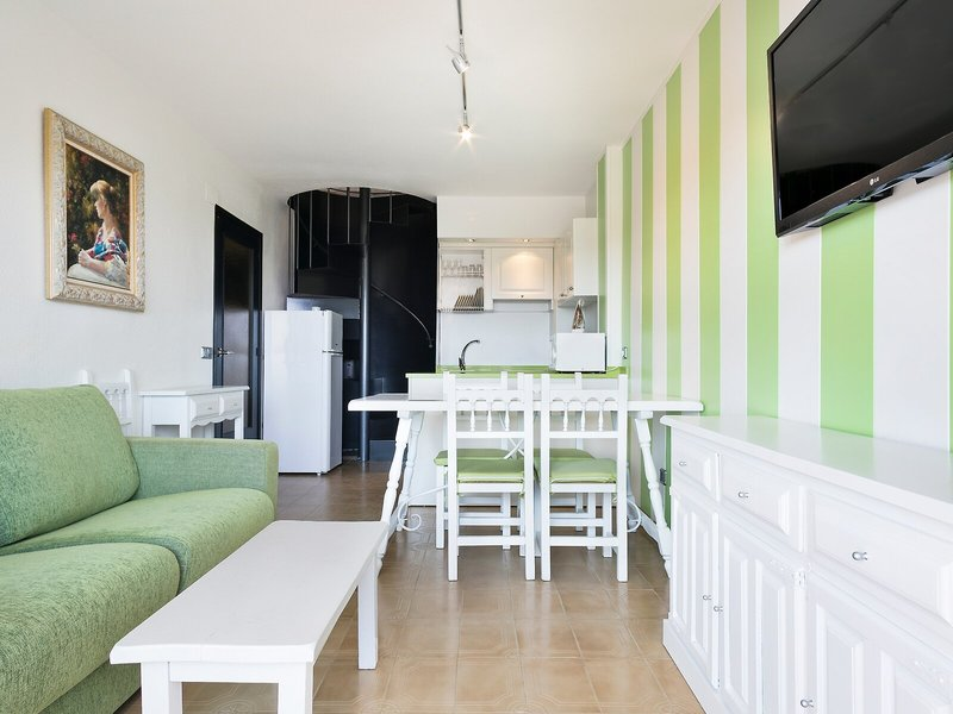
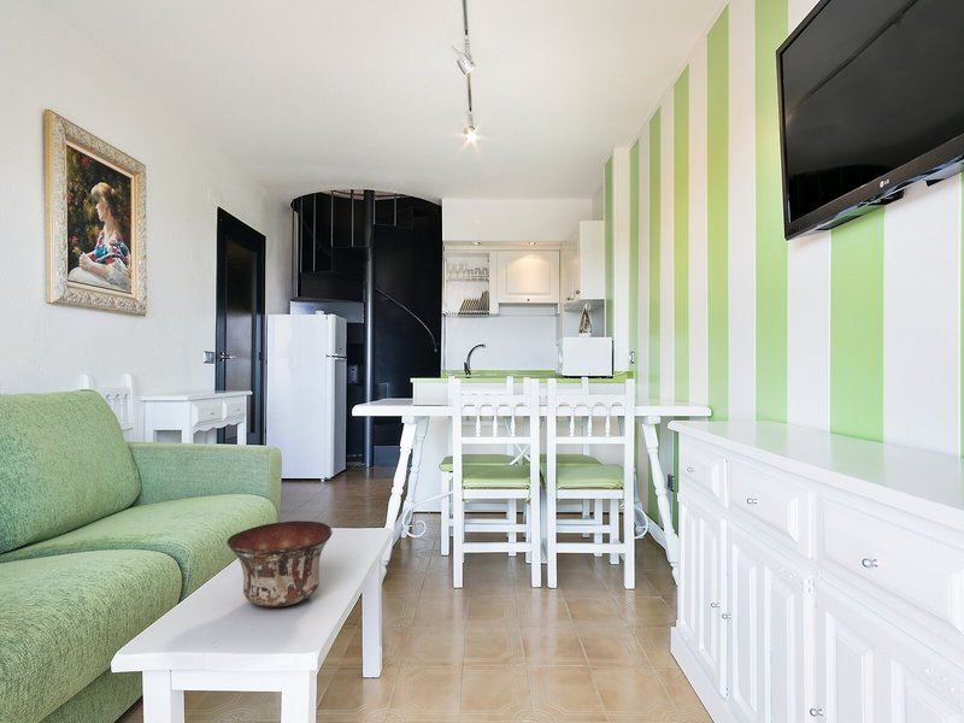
+ bowl [225,519,334,609]
